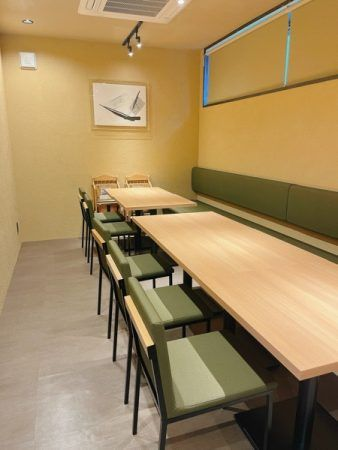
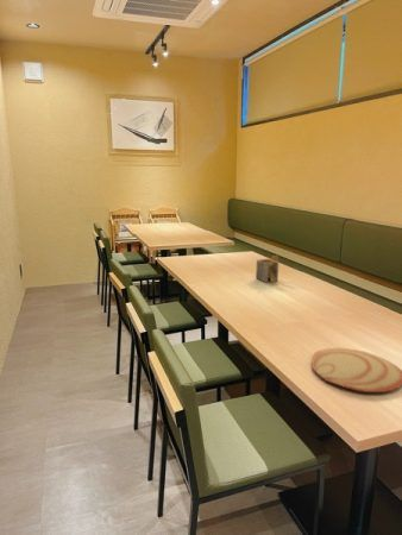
+ plate [310,347,402,394]
+ napkin holder [255,254,279,284]
